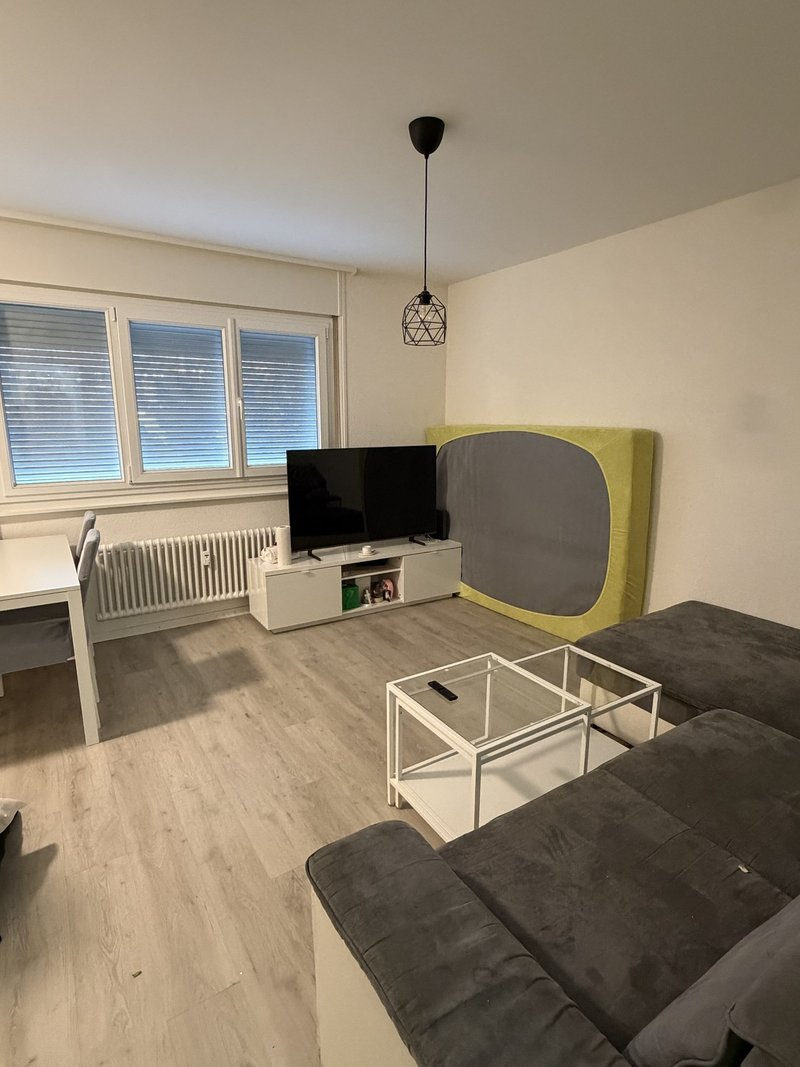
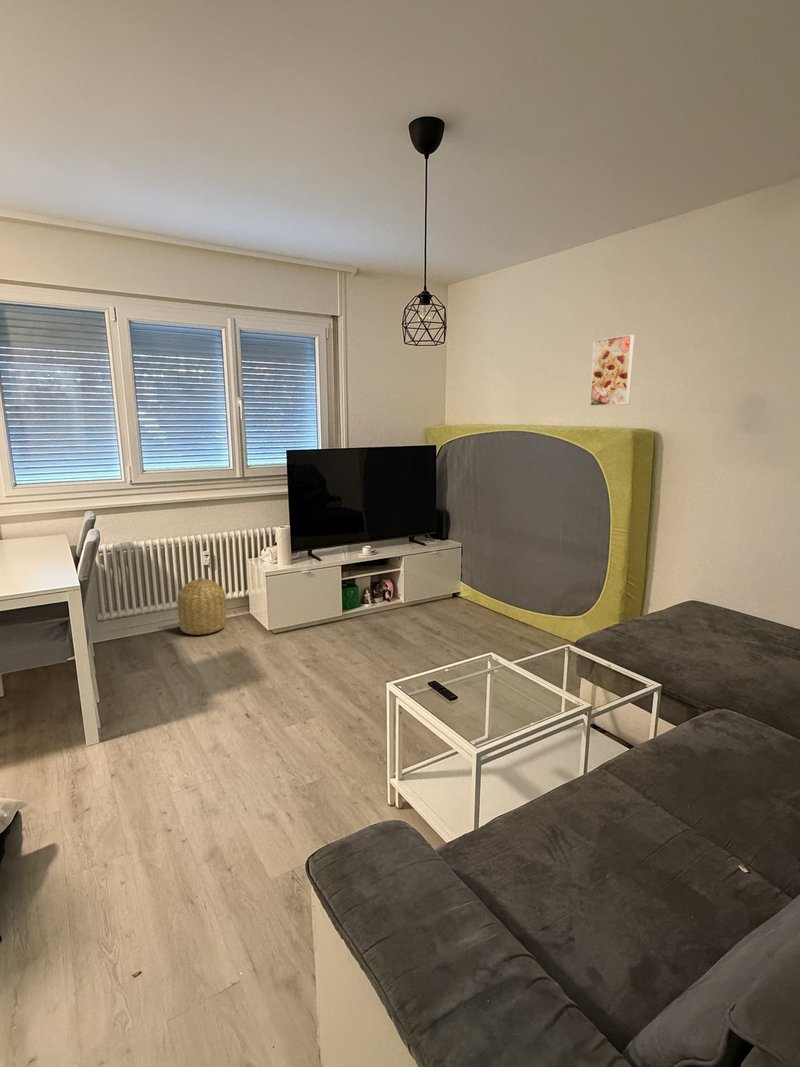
+ basket [176,577,227,636]
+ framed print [589,333,635,407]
